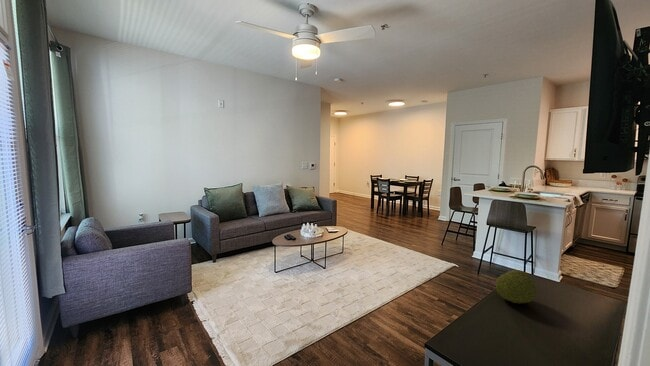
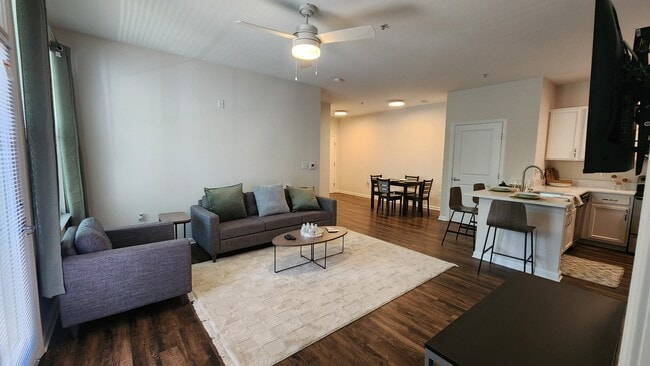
- fruit [495,269,538,304]
